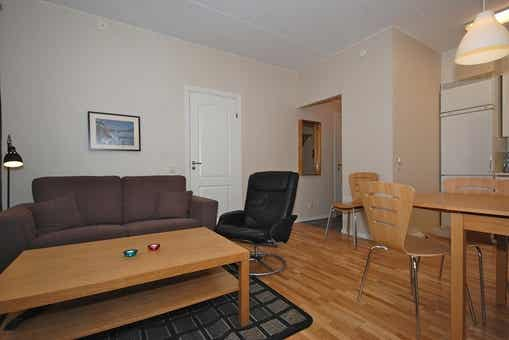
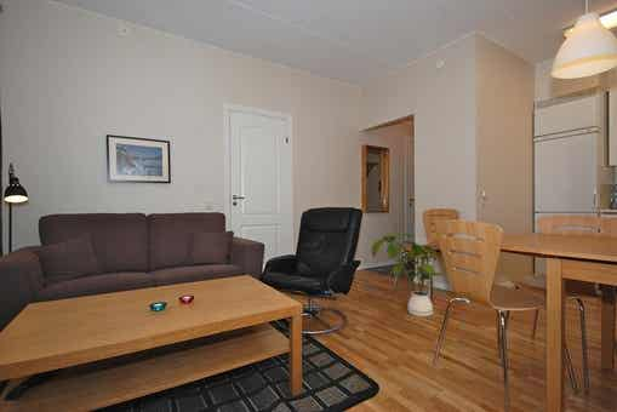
+ house plant [371,231,446,317]
